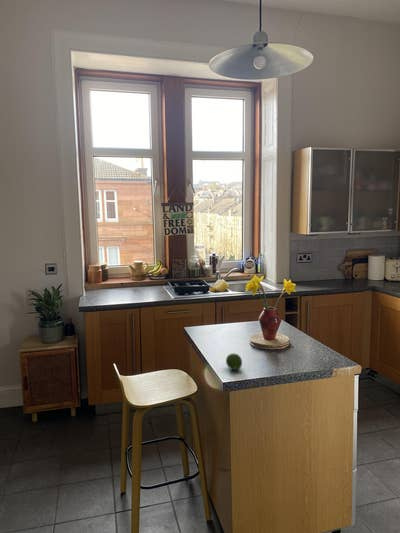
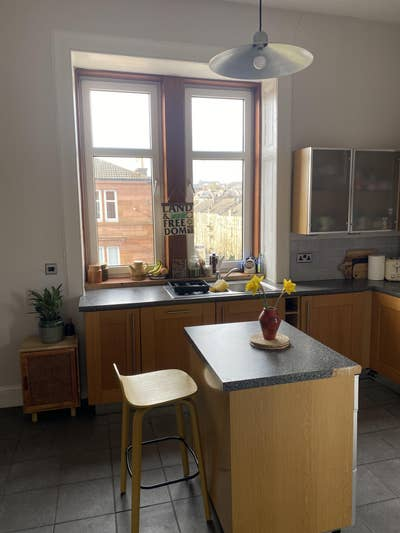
- fruit [225,352,243,371]
